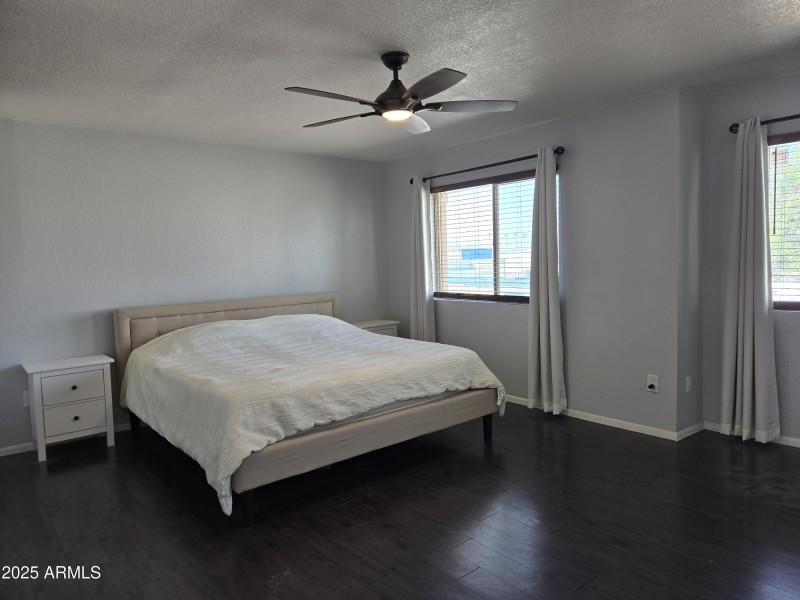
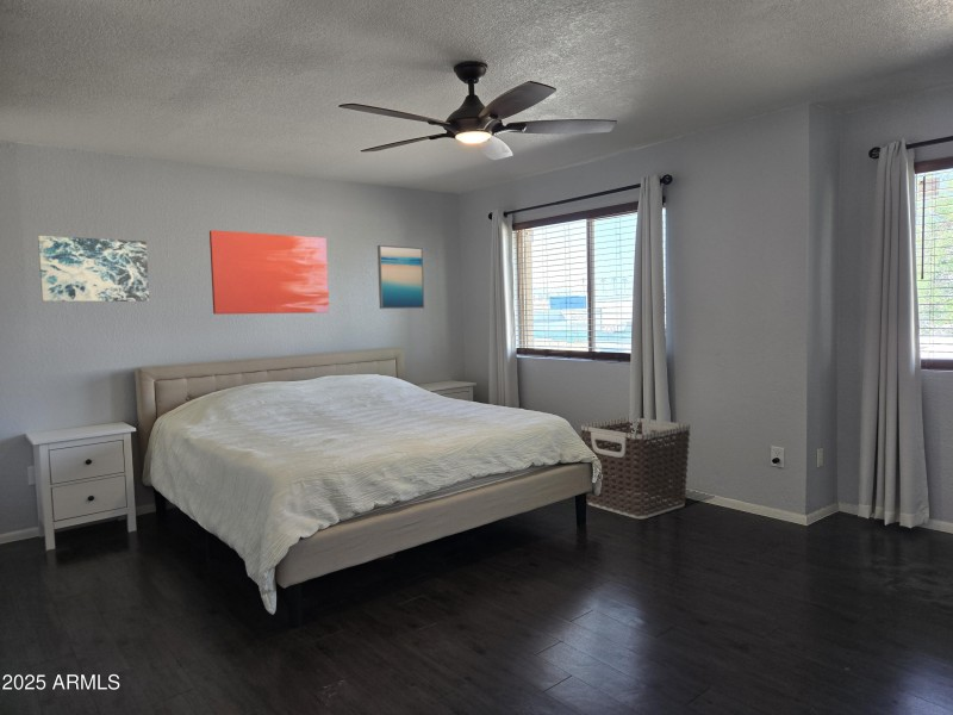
+ wall art [376,244,425,310]
+ wall art [208,229,330,315]
+ wall art [37,235,150,303]
+ clothes hamper [579,416,691,520]
